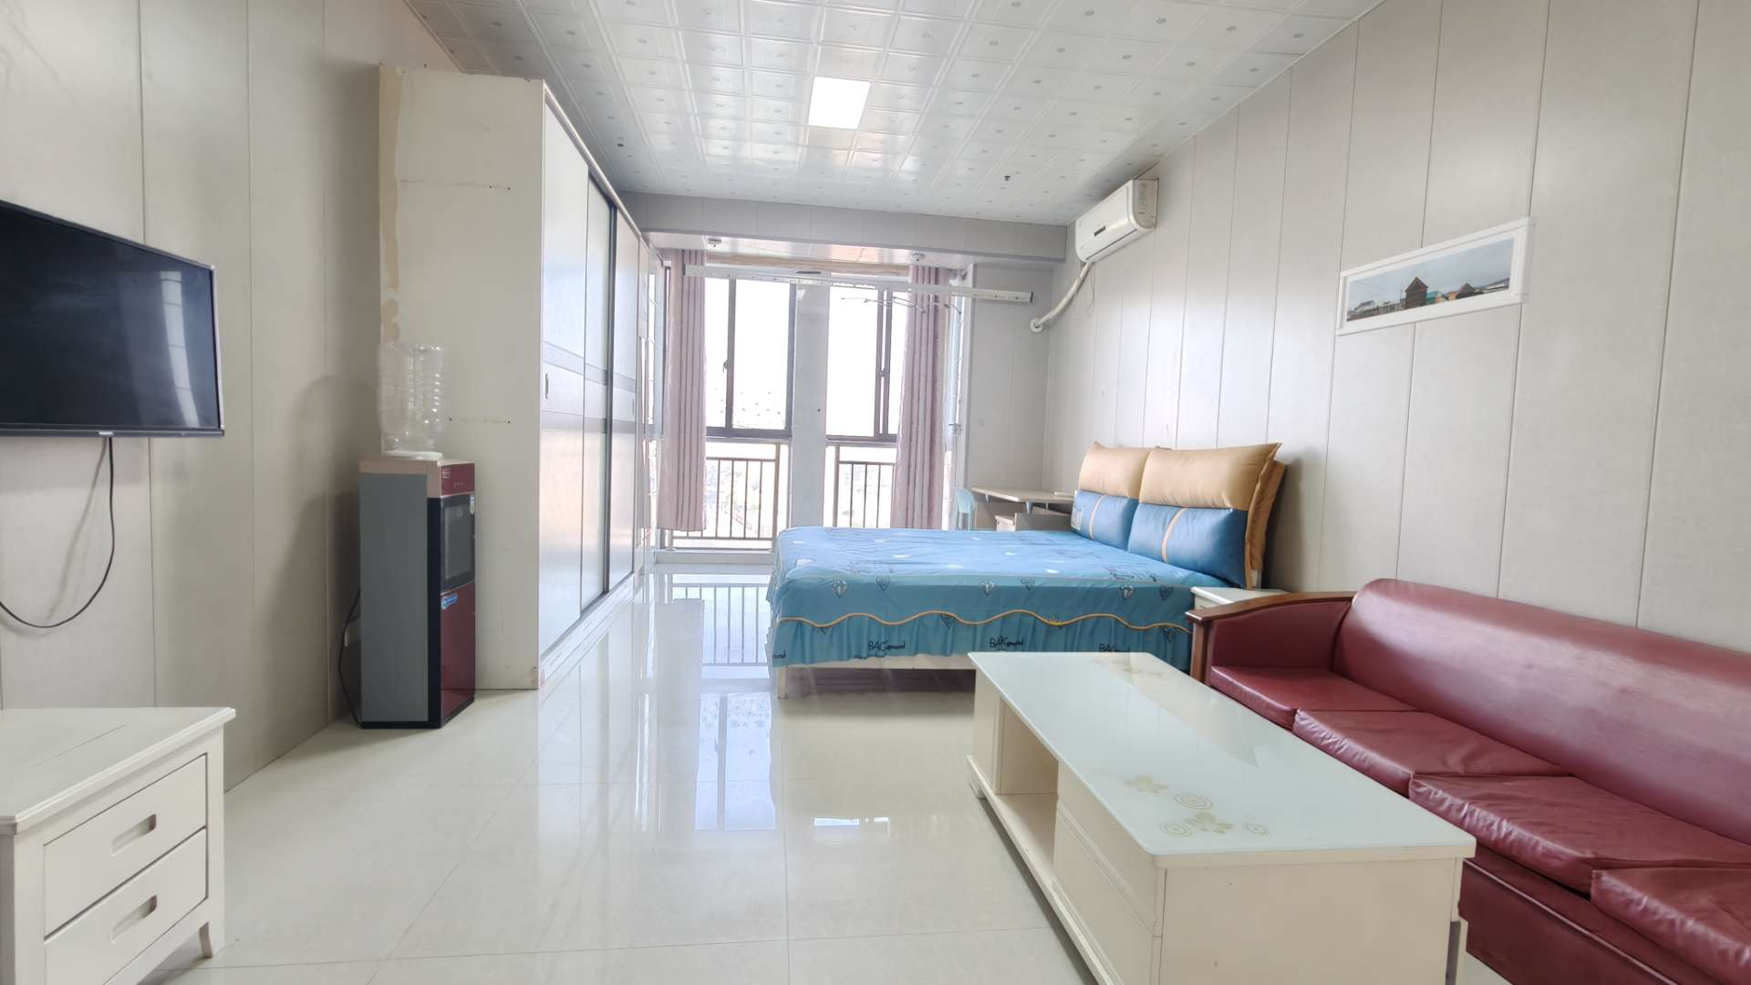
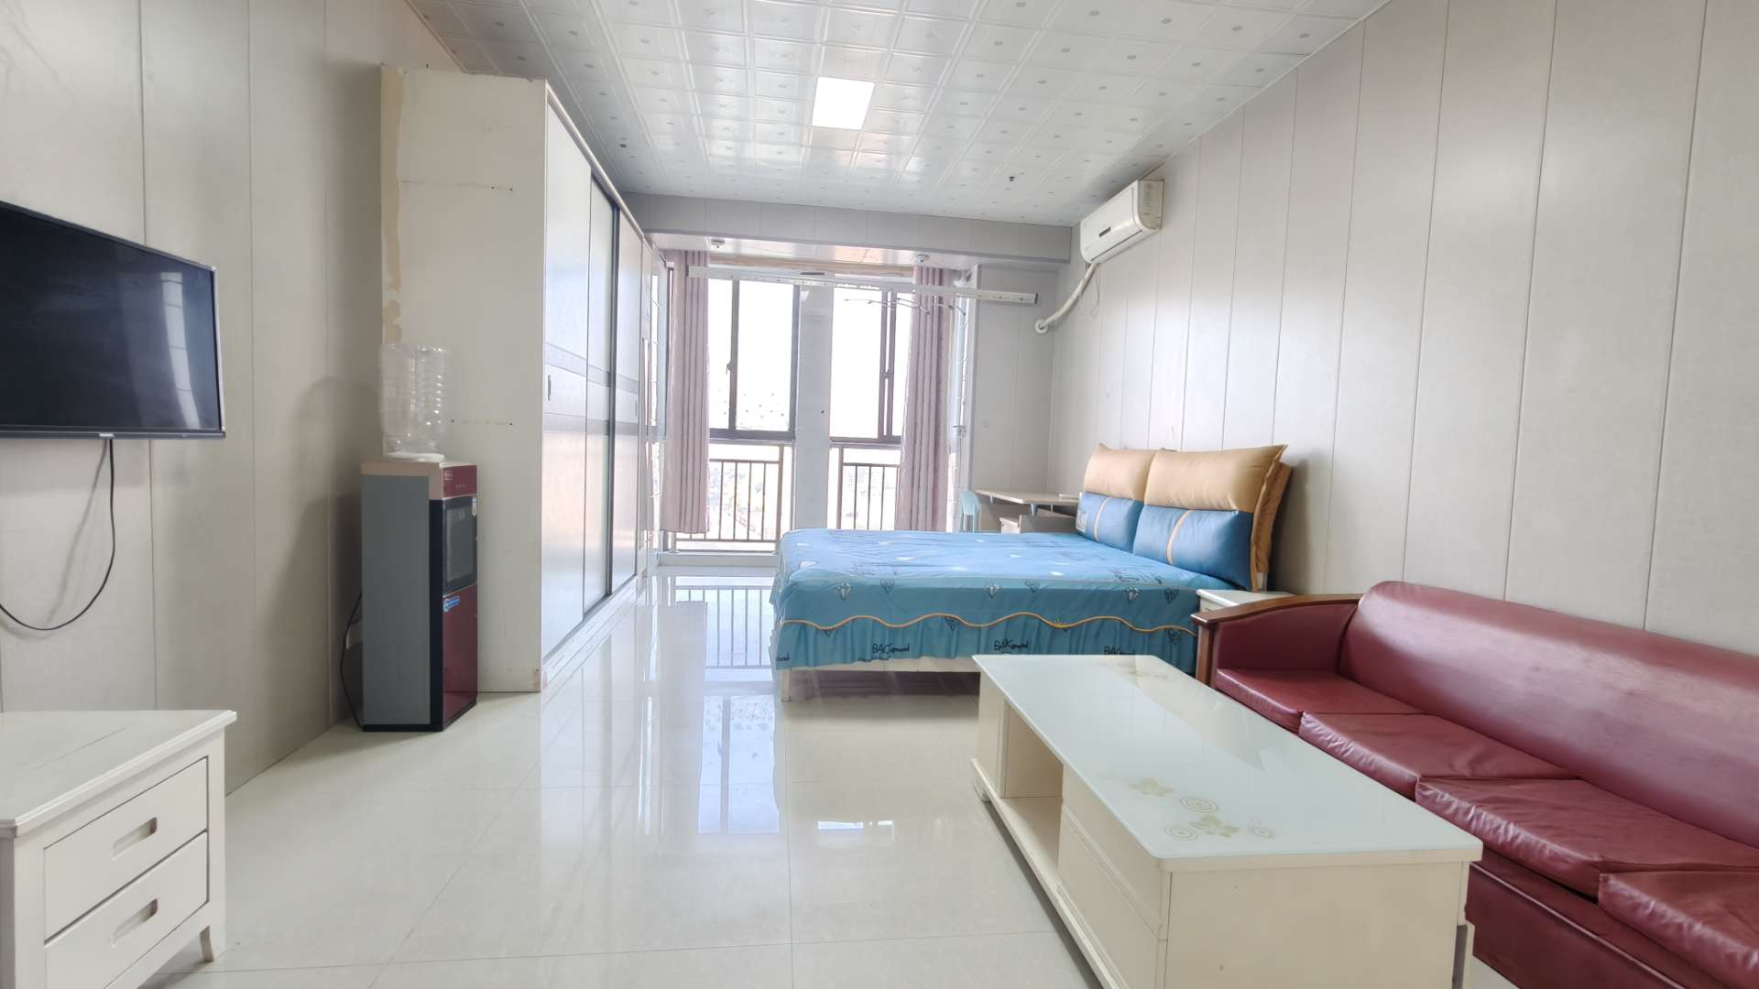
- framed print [1334,215,1538,338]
